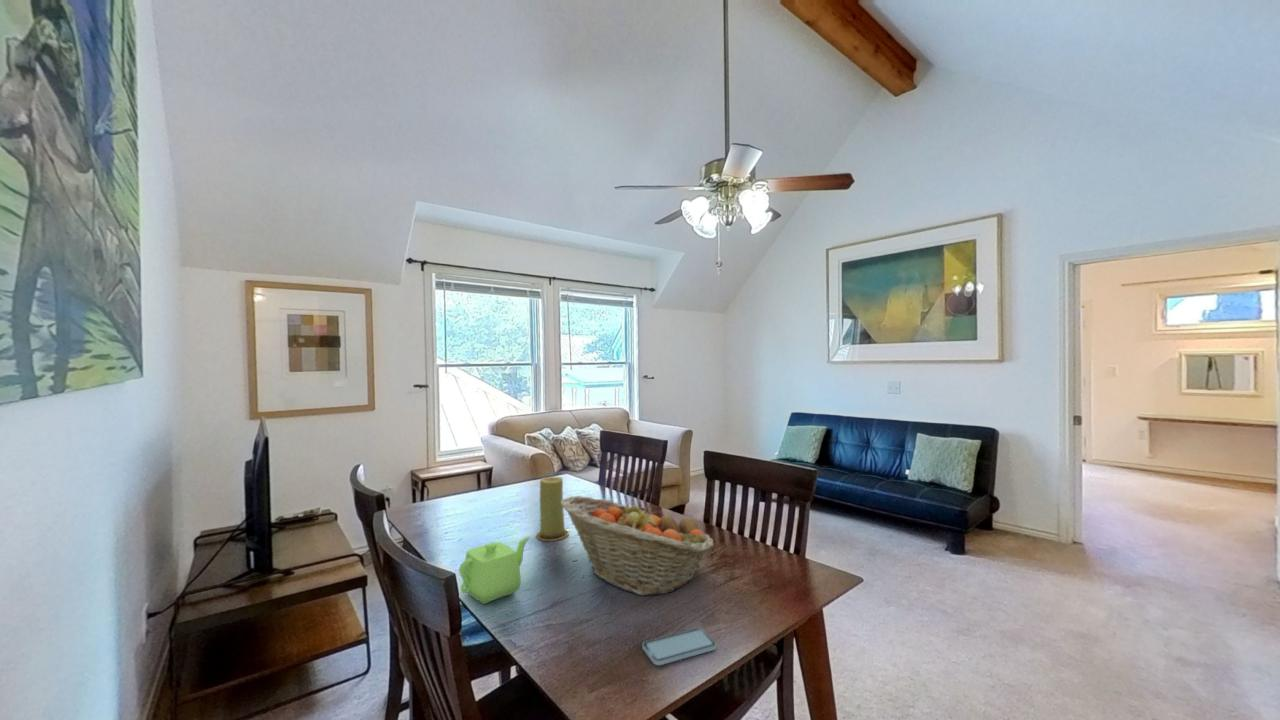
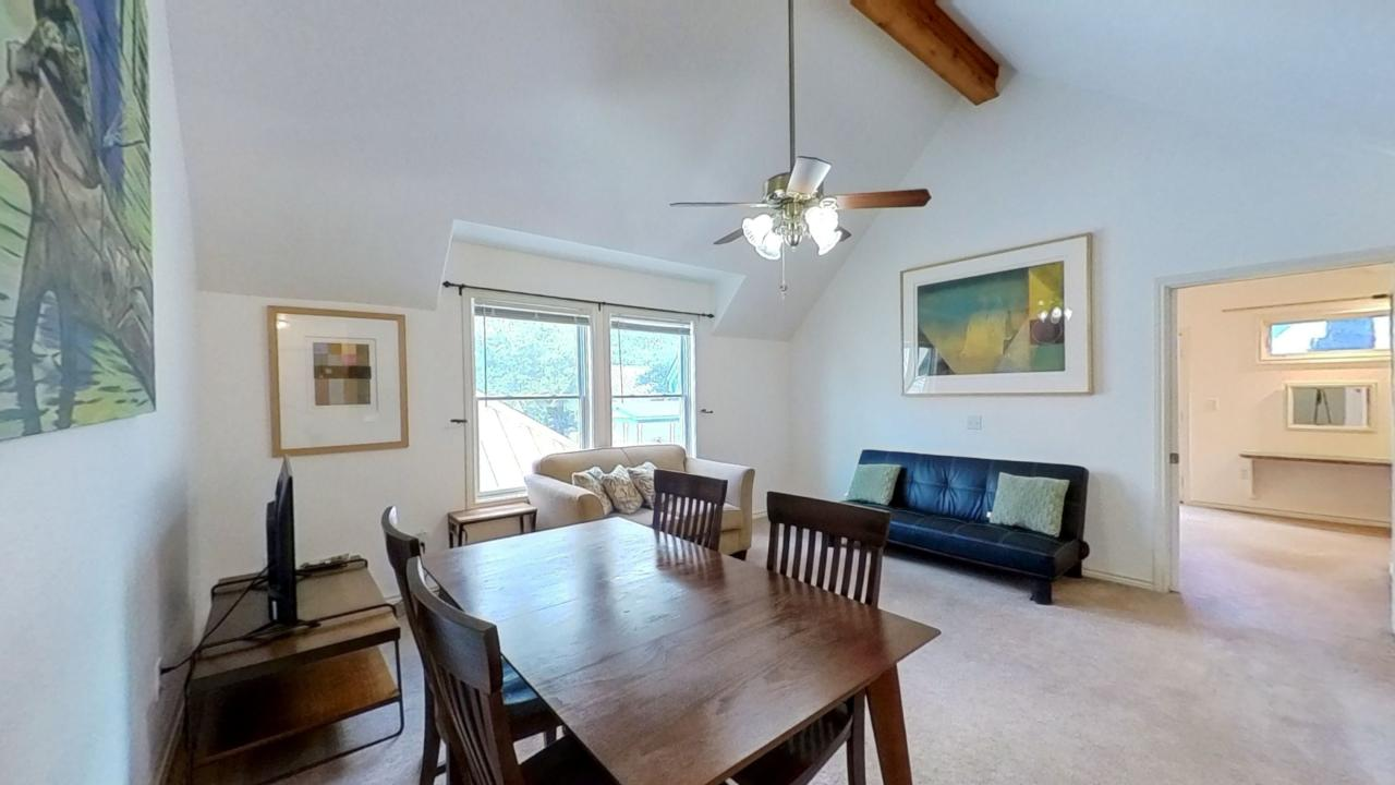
- candle [535,476,570,542]
- fruit basket [561,495,715,597]
- smartphone [641,627,717,666]
- teapot [458,536,531,605]
